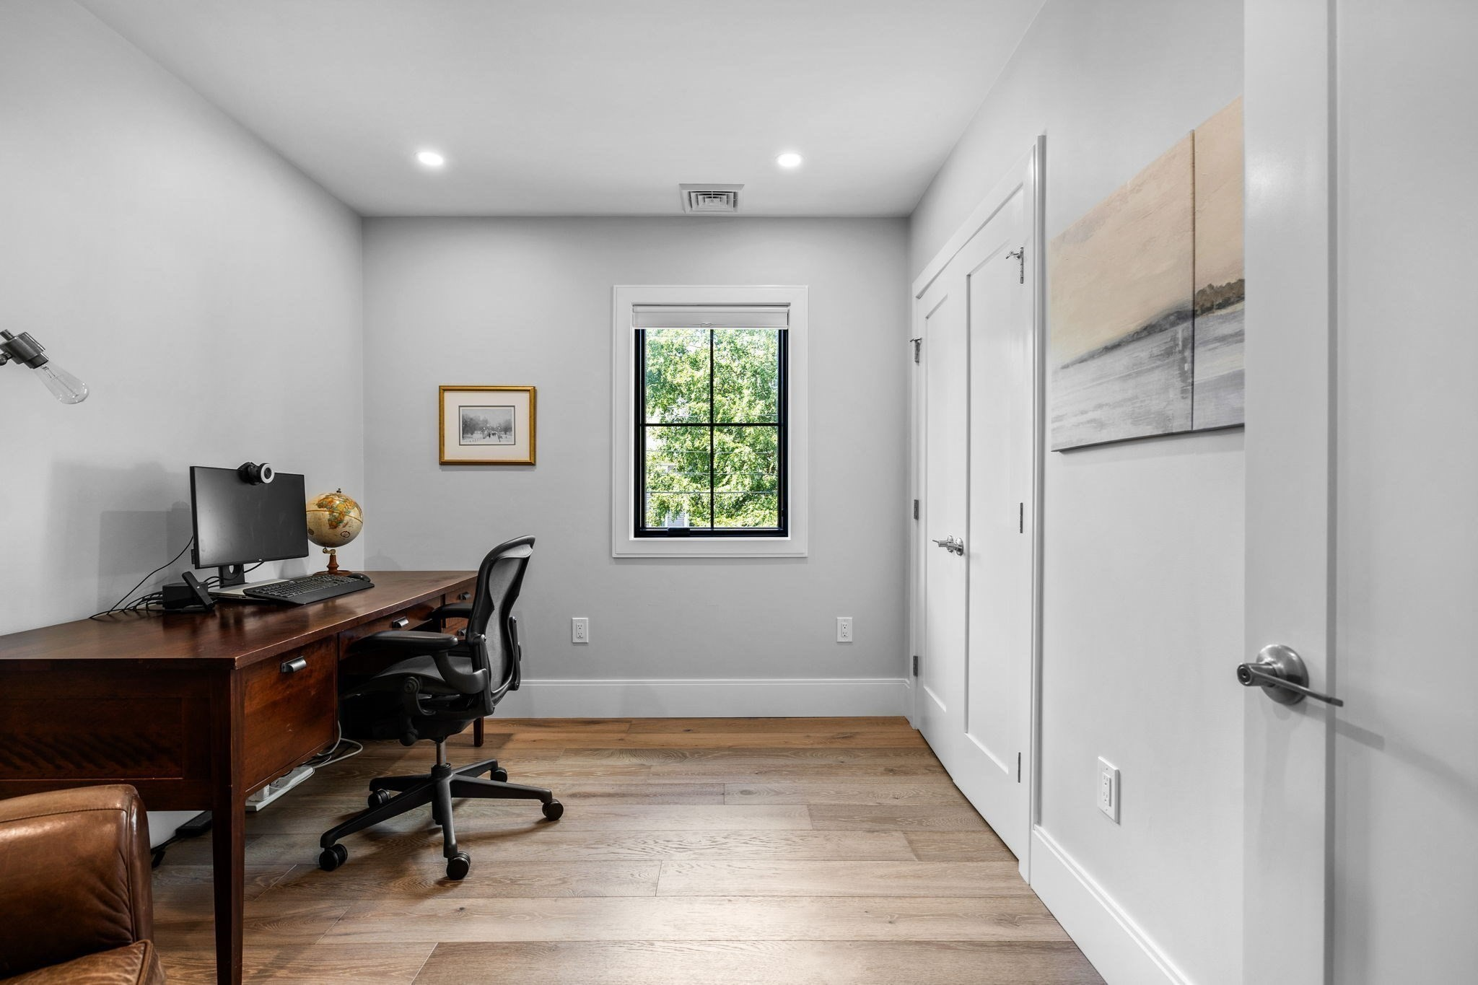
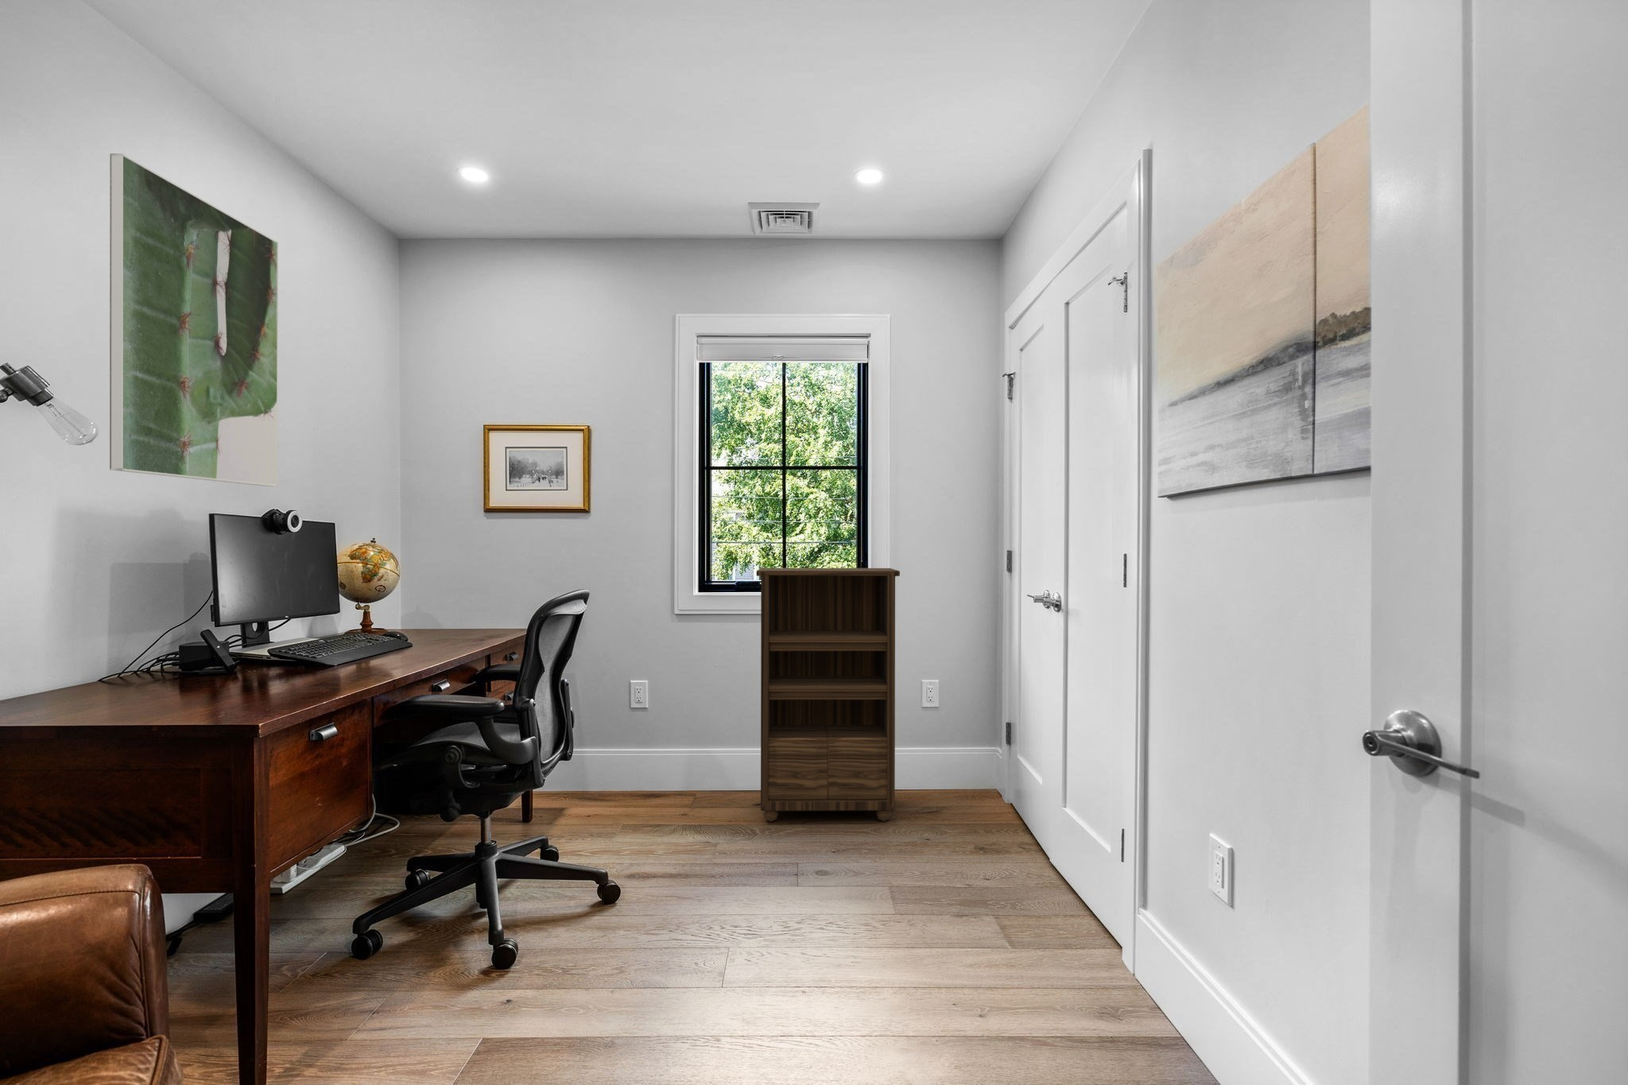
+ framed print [109,153,280,487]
+ bookshelf [757,568,901,822]
